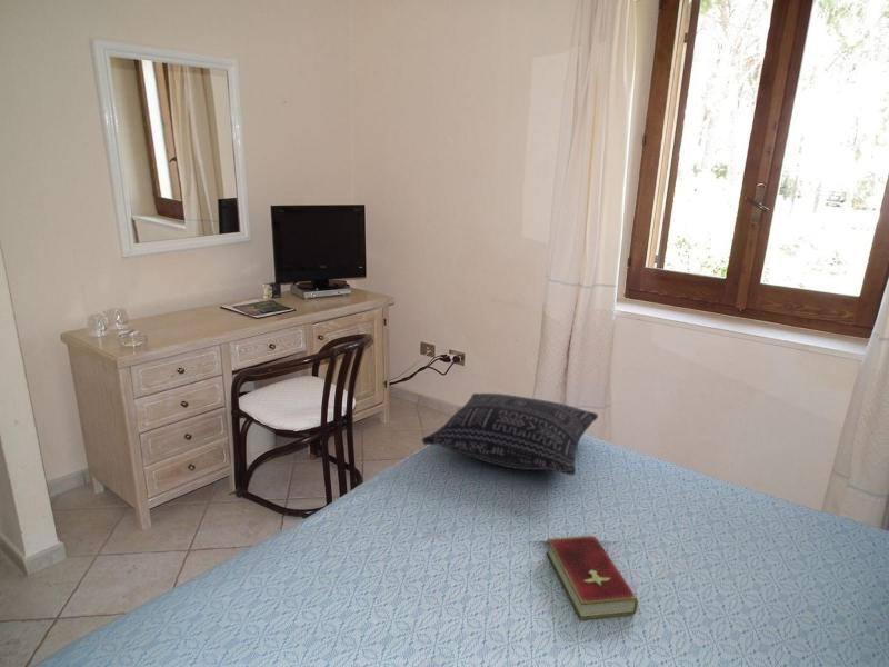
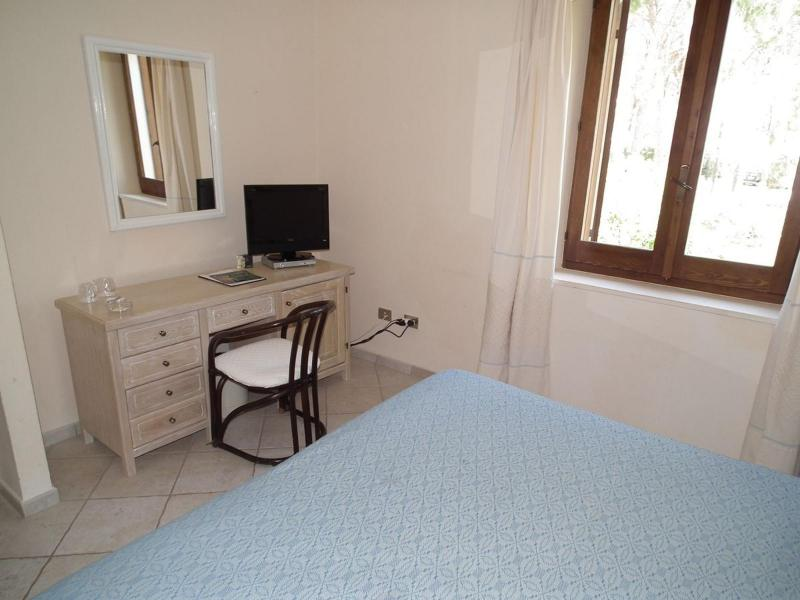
- hardcover book [546,535,639,621]
- pillow [421,392,599,477]
